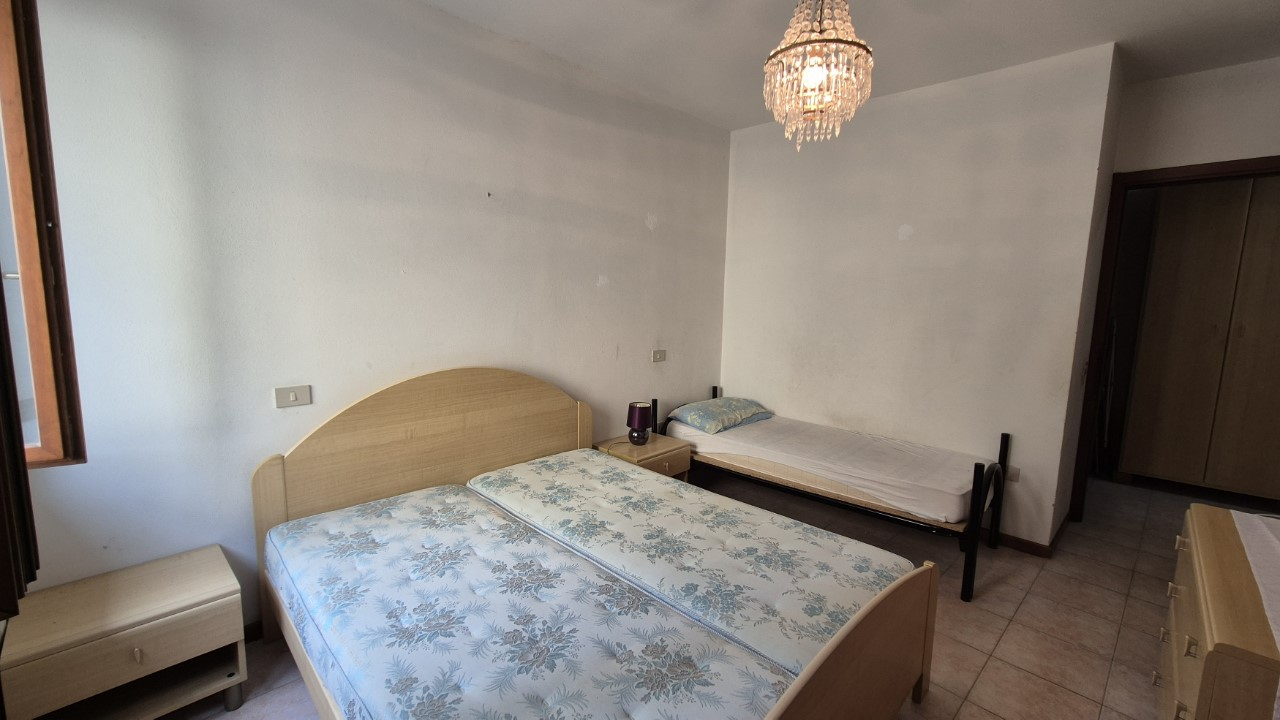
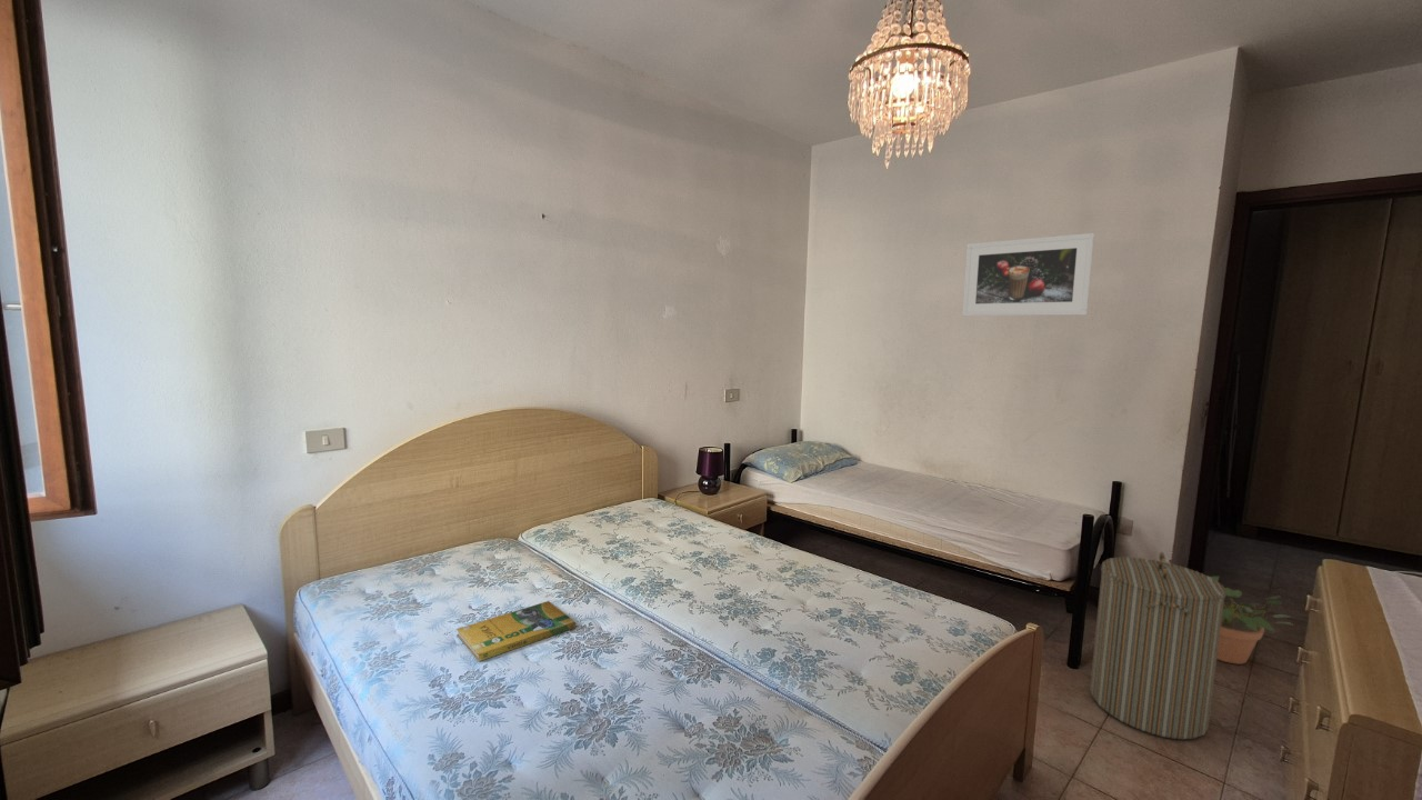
+ potted plant [1210,576,1295,666]
+ laundry hamper [1089,551,1226,741]
+ booklet [455,600,577,662]
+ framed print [961,232,1095,317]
